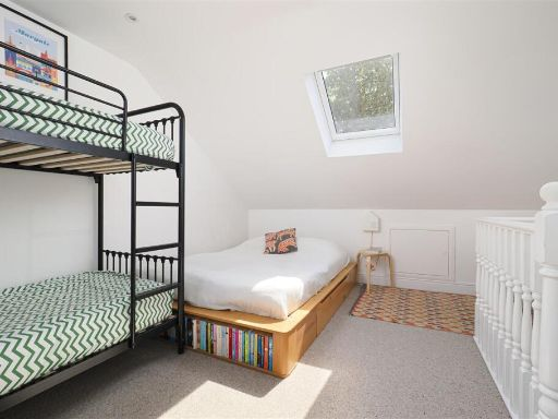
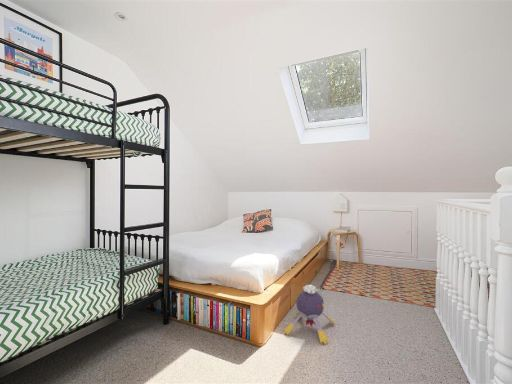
+ plush toy [283,284,335,345]
